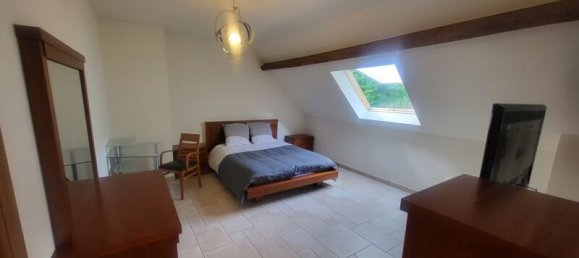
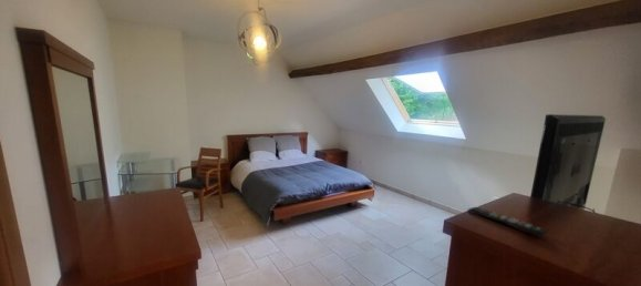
+ remote control [466,206,548,237]
